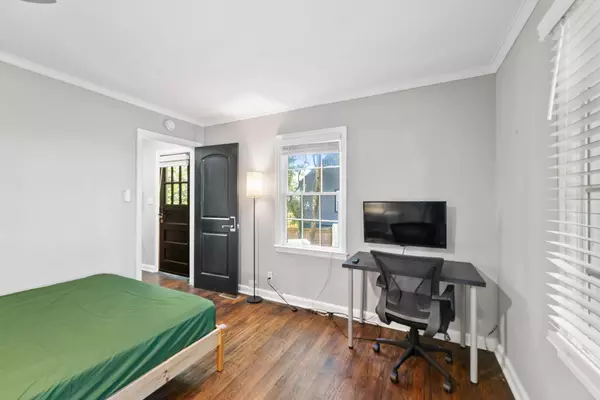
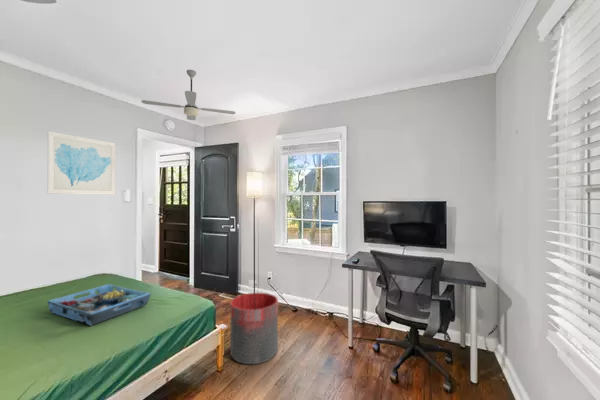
+ trash can [230,292,279,365]
+ ceiling fan [140,69,237,121]
+ serving tray [46,283,152,327]
+ wall art [47,130,117,196]
